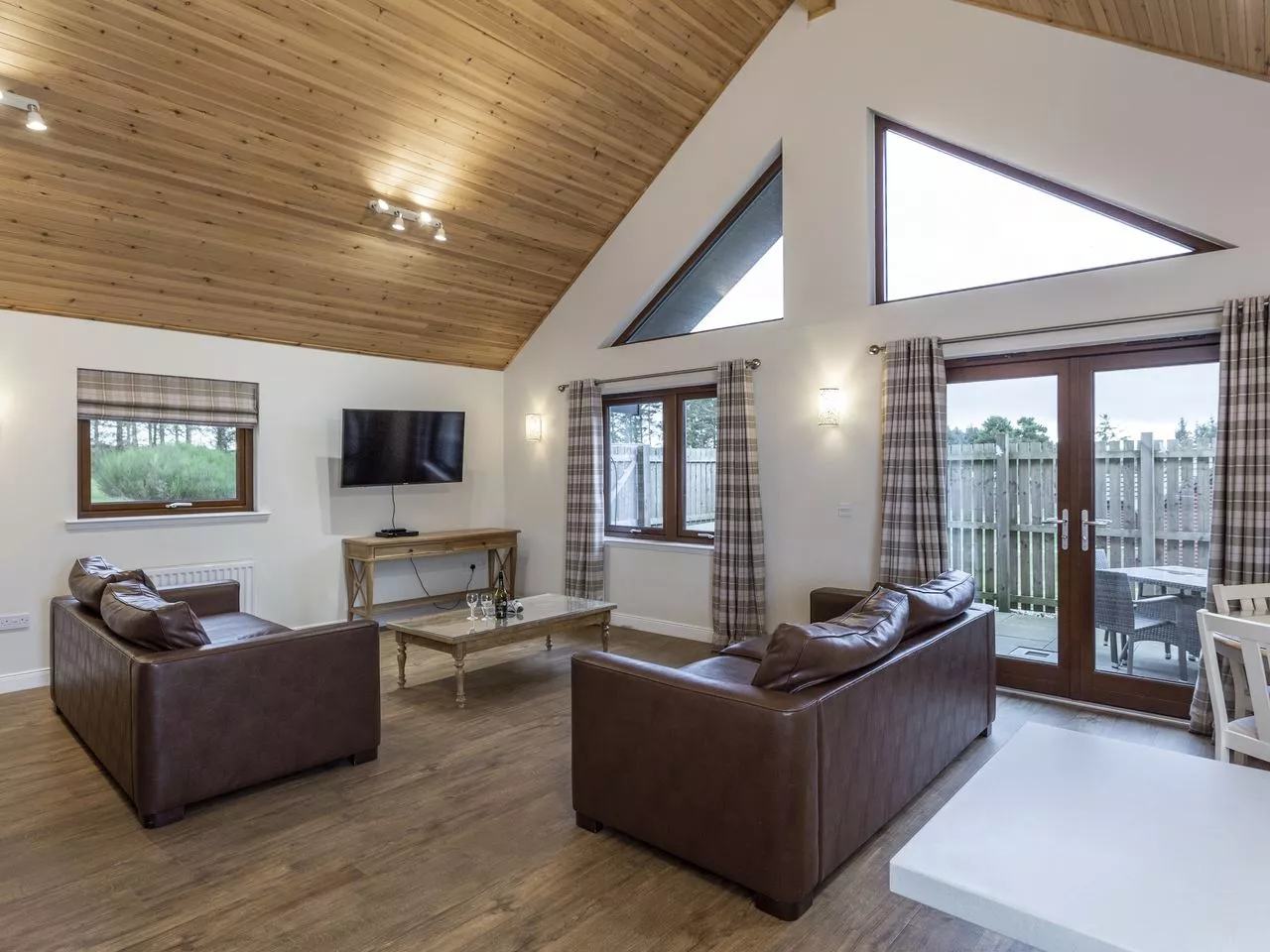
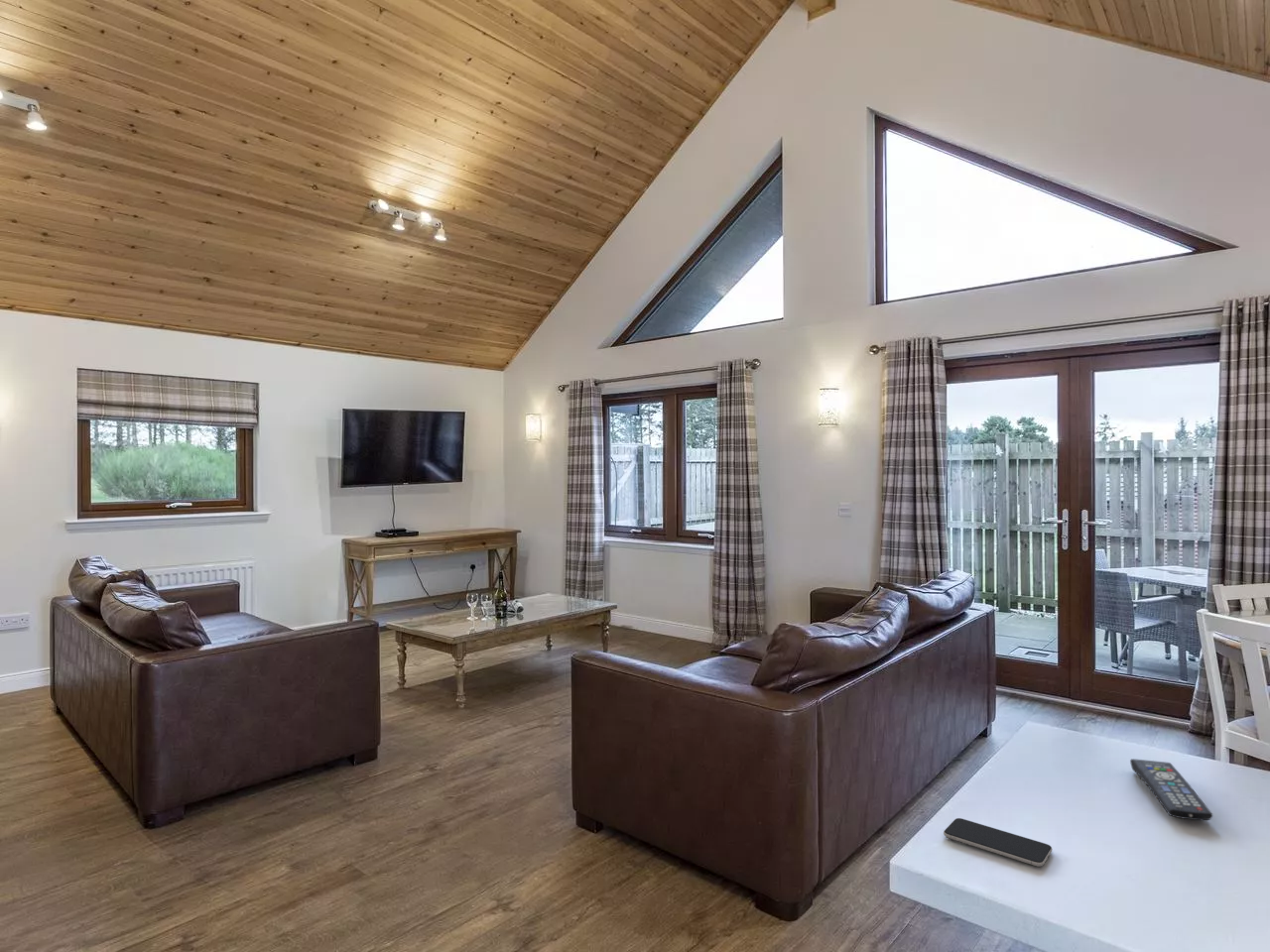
+ smartphone [943,817,1054,868]
+ remote control [1129,758,1213,821]
